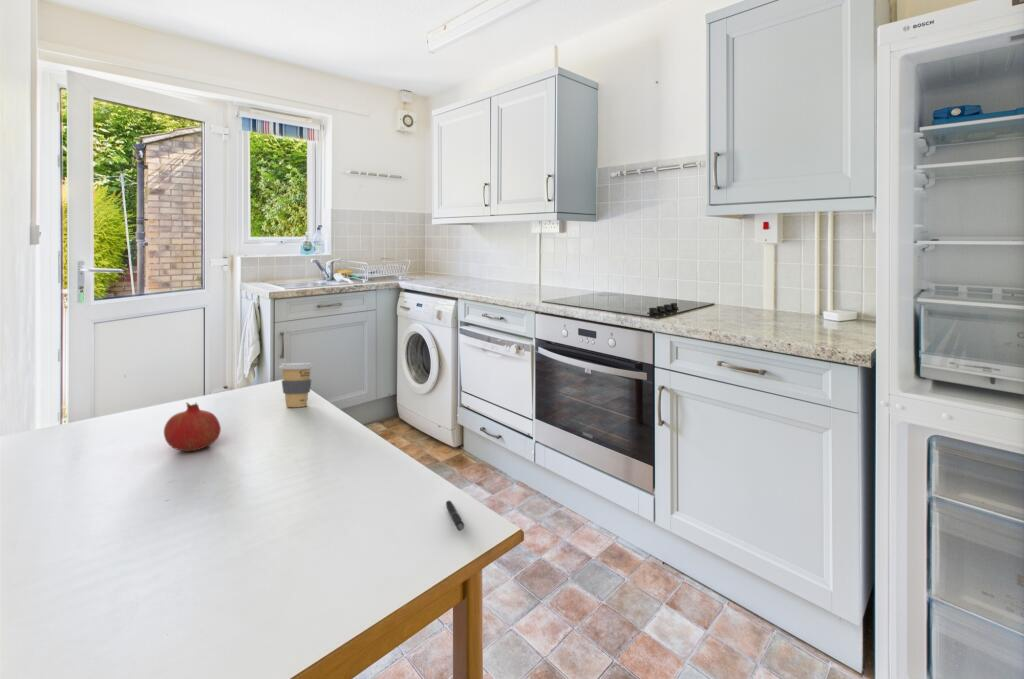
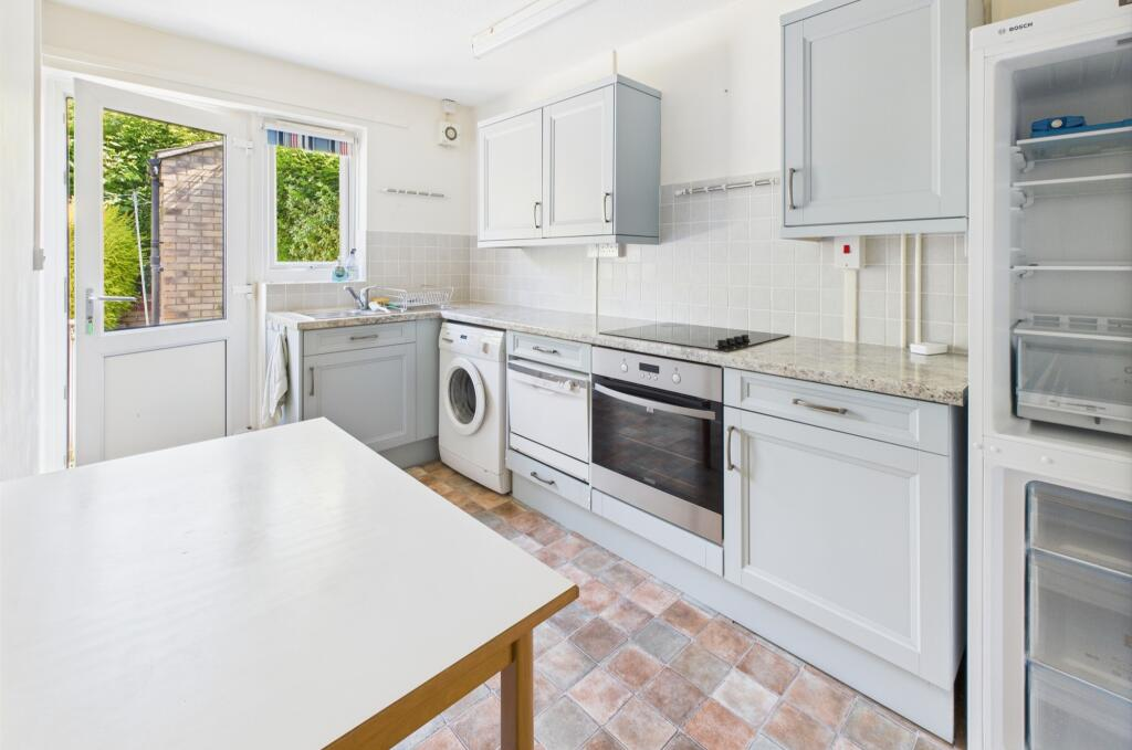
- pen [445,500,465,532]
- coffee cup [278,362,314,408]
- fruit [163,401,222,452]
